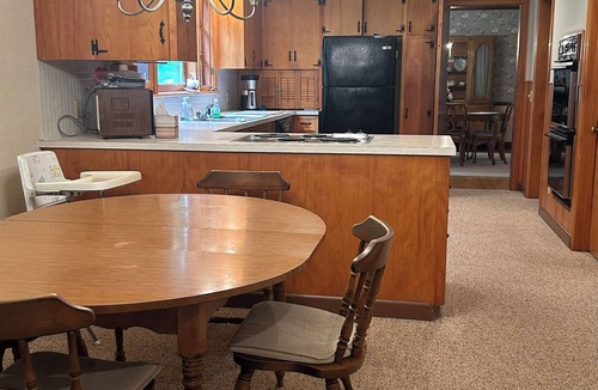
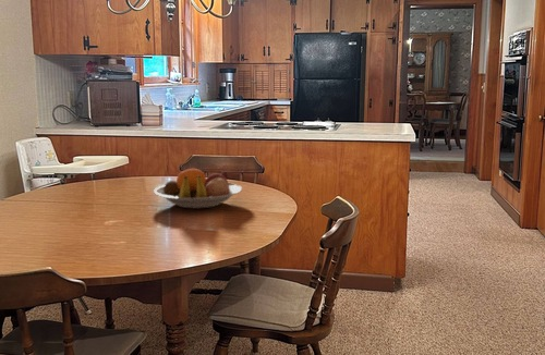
+ fruit bowl [153,168,243,209]
